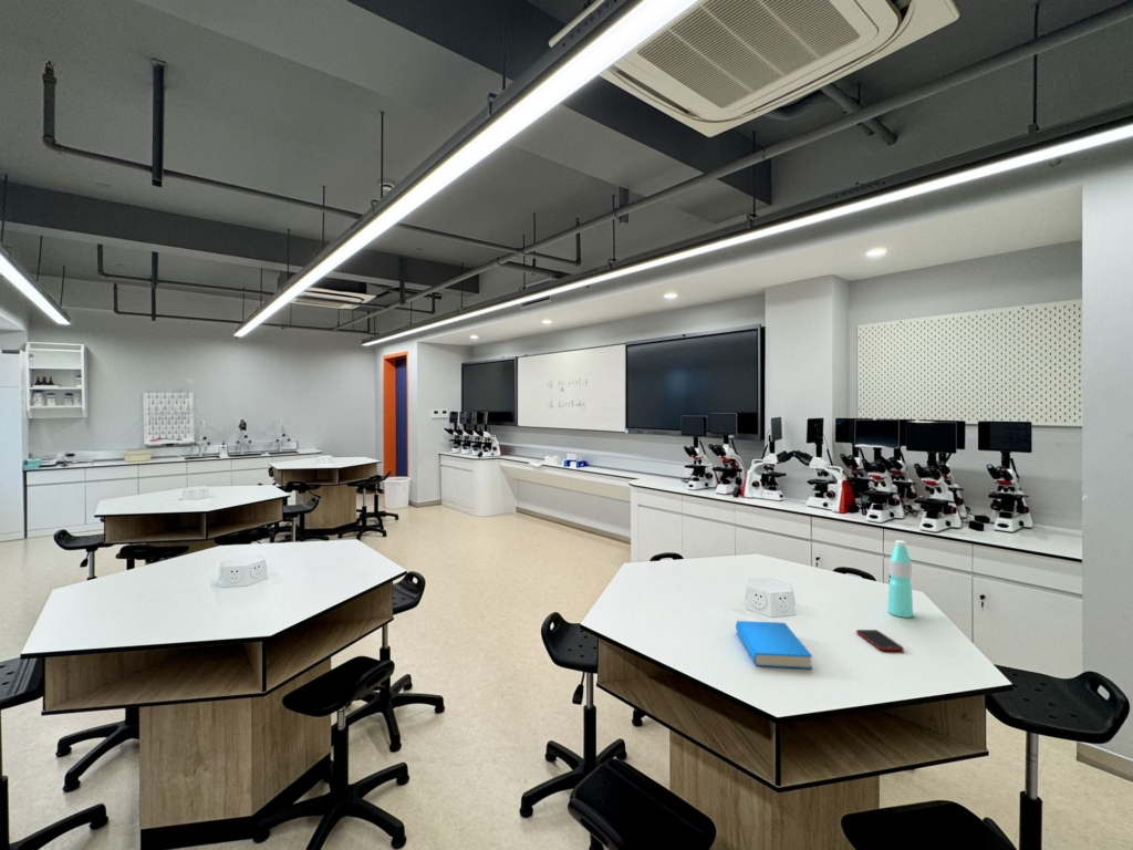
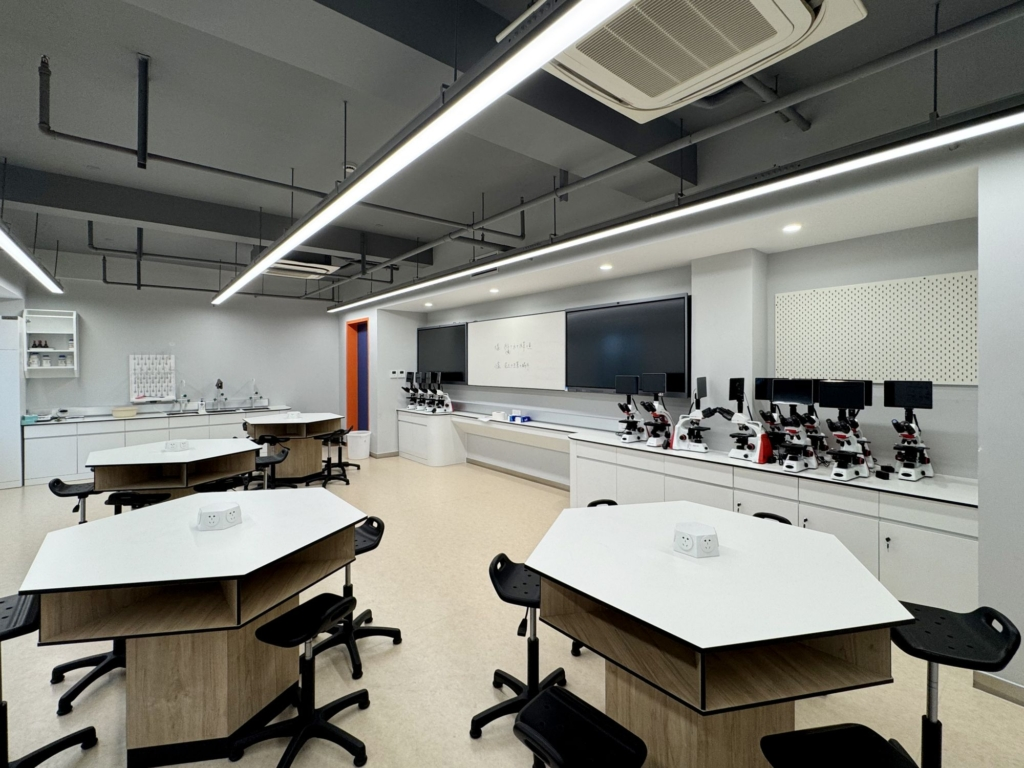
- cell phone [855,629,905,652]
- book [735,620,813,670]
- water bottle [886,539,914,619]
